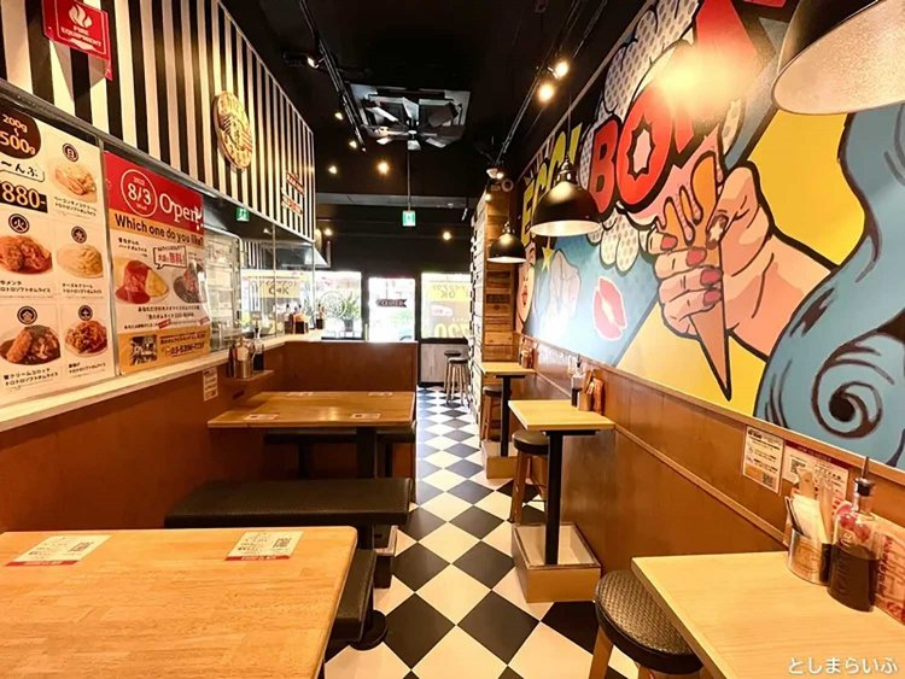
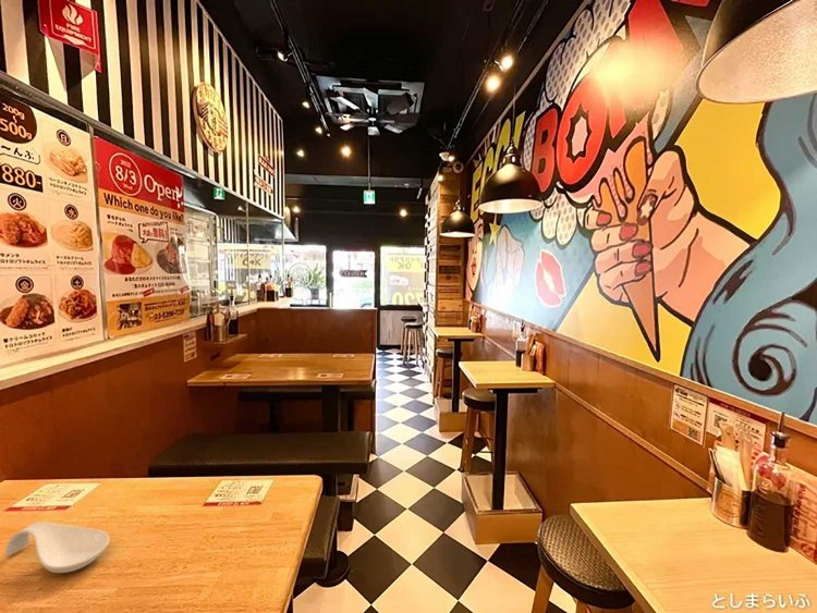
+ spoon rest [4,520,111,574]
